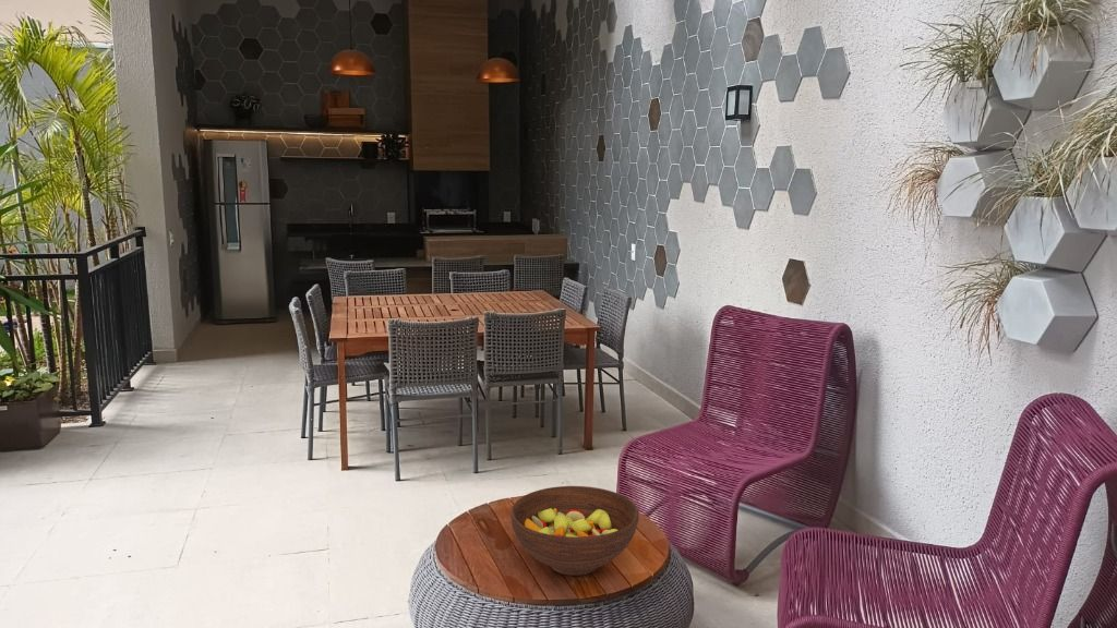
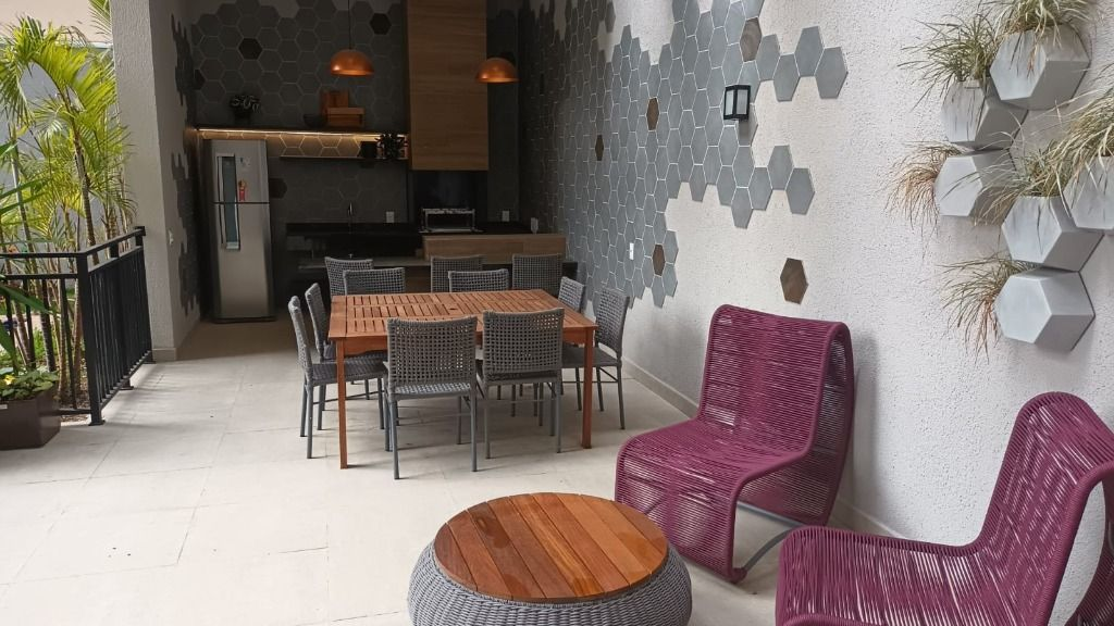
- fruit bowl [509,485,640,577]
